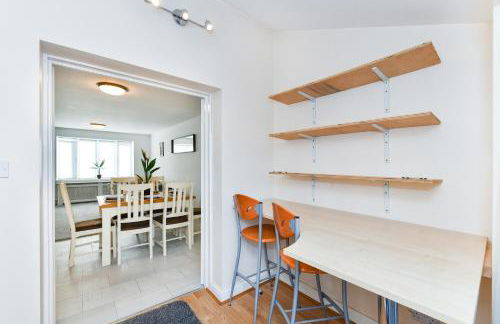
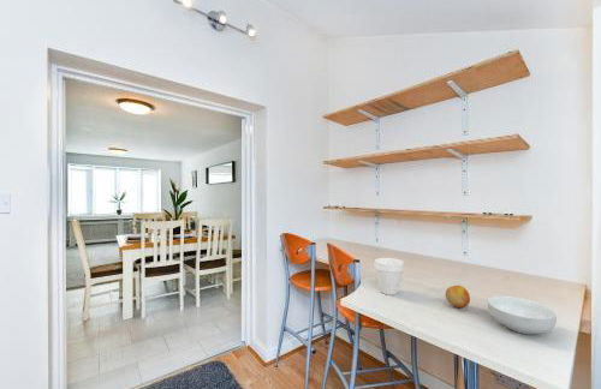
+ fruit [445,285,471,309]
+ cereal bowl [487,295,558,335]
+ cup [374,257,405,297]
